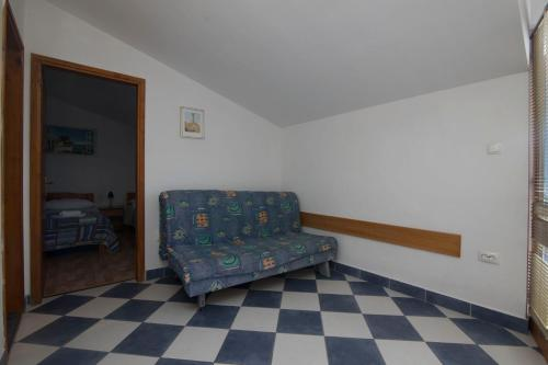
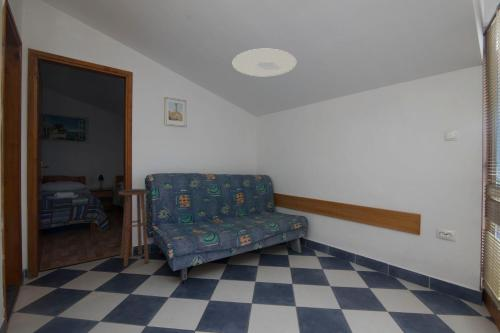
+ ceiling light [232,48,297,77]
+ stool [118,188,150,268]
